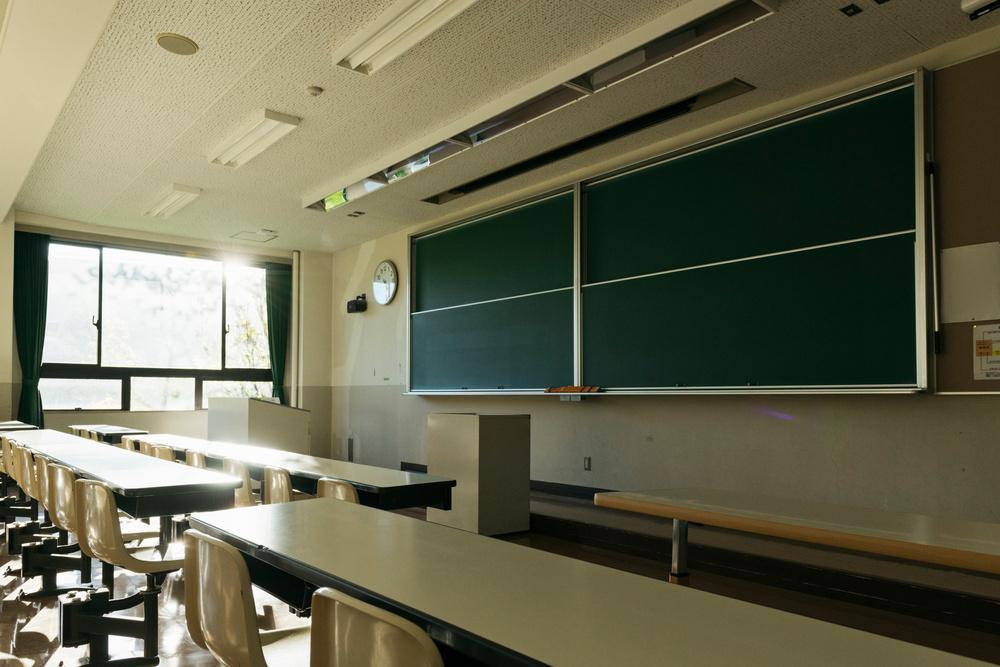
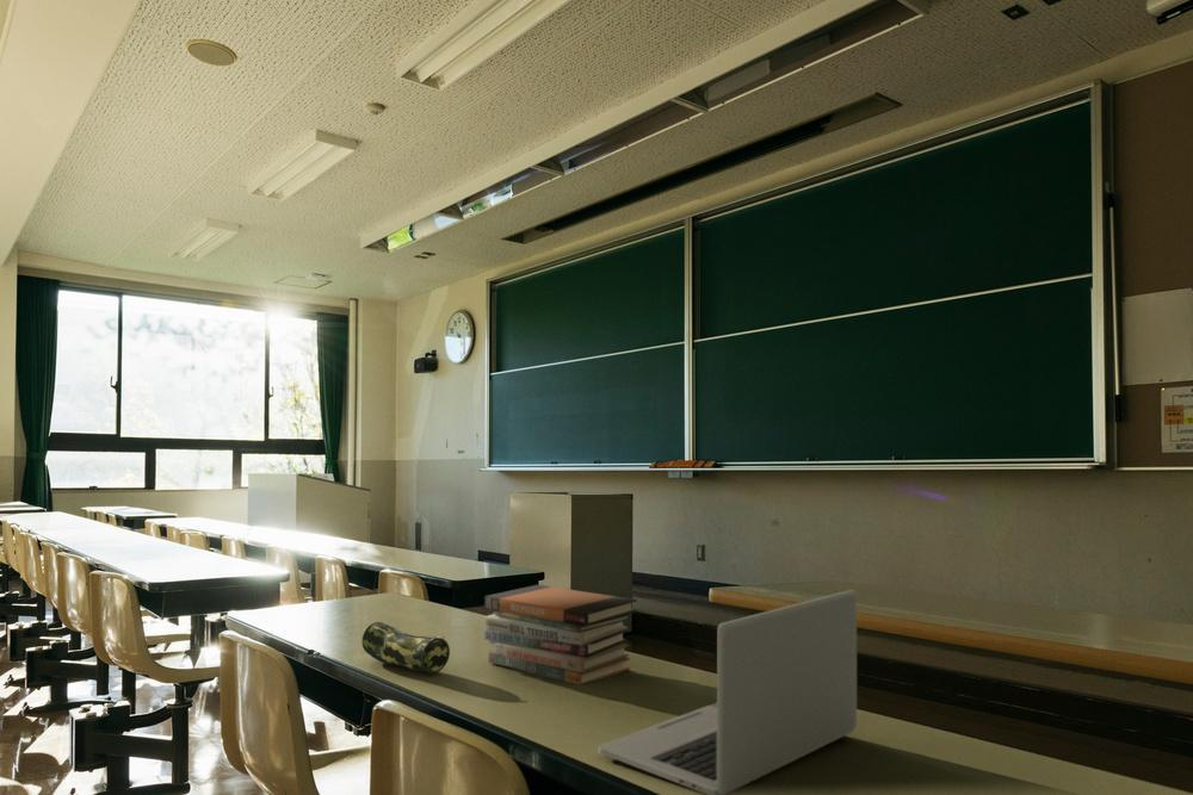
+ pencil case [360,621,451,675]
+ book stack [483,584,638,687]
+ laptop [598,589,858,795]
